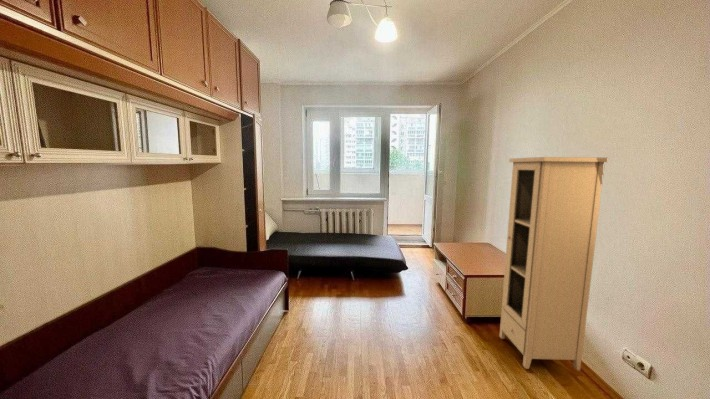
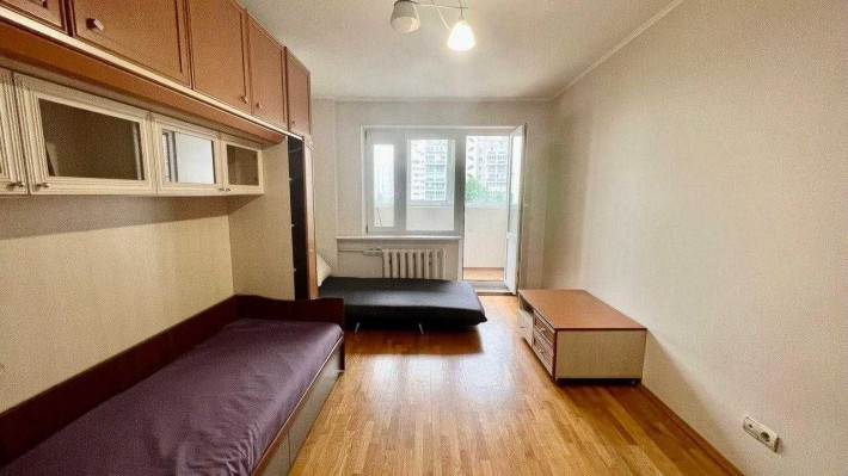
- cupboard [499,156,608,371]
